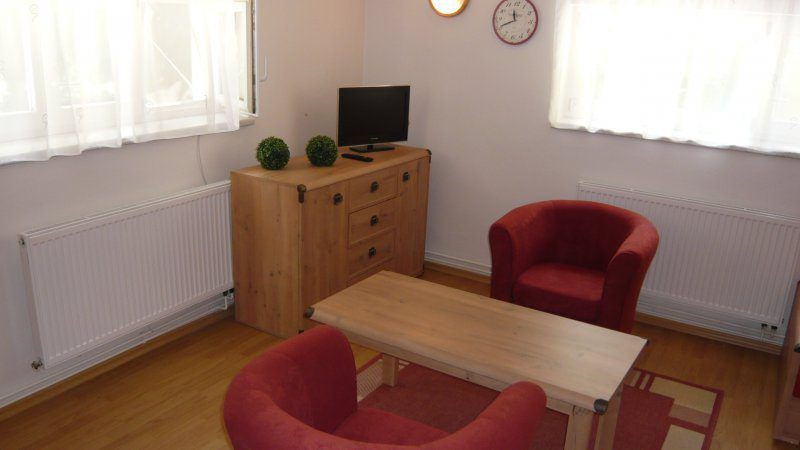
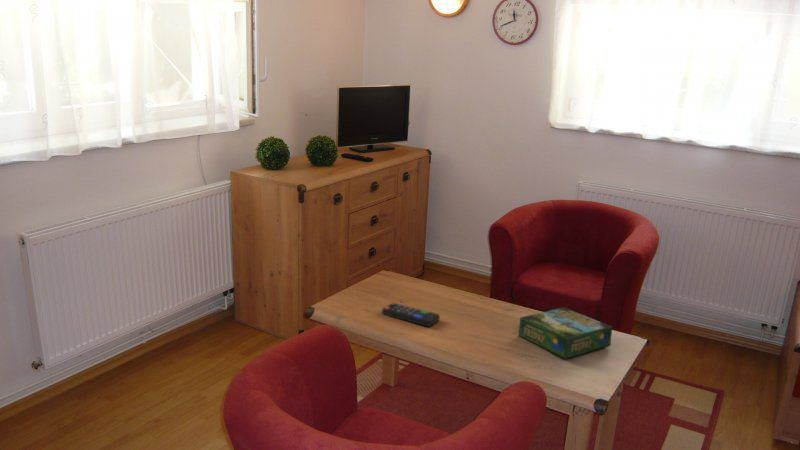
+ board game [518,306,613,360]
+ remote control [381,302,441,327]
